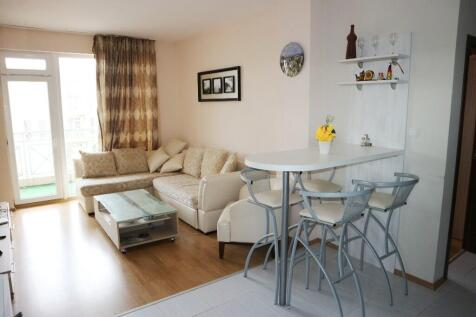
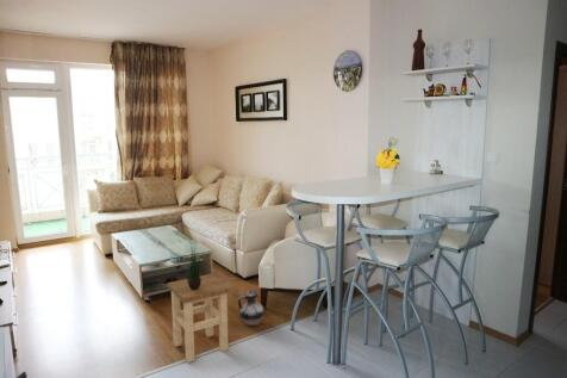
+ potted plant [182,238,205,290]
+ ceramic jug [237,290,266,327]
+ stool [167,273,232,364]
